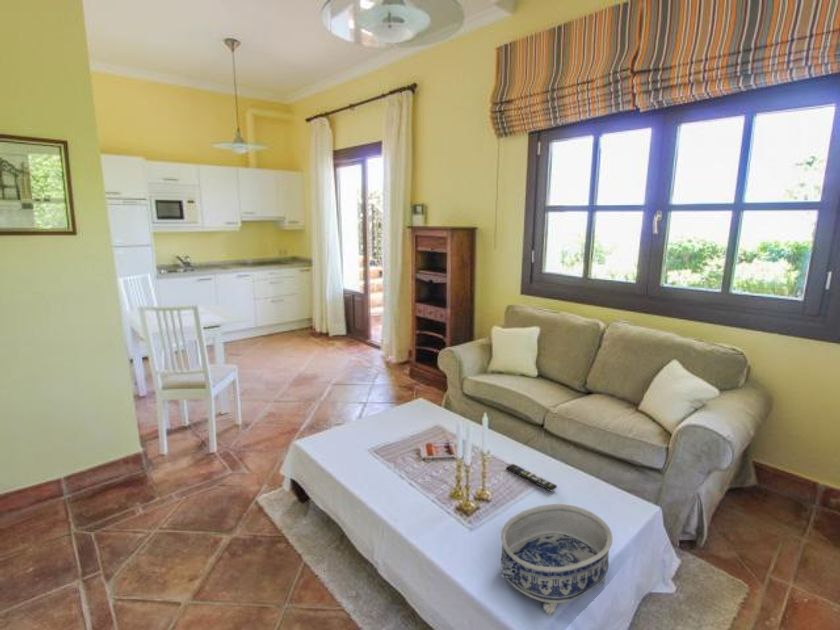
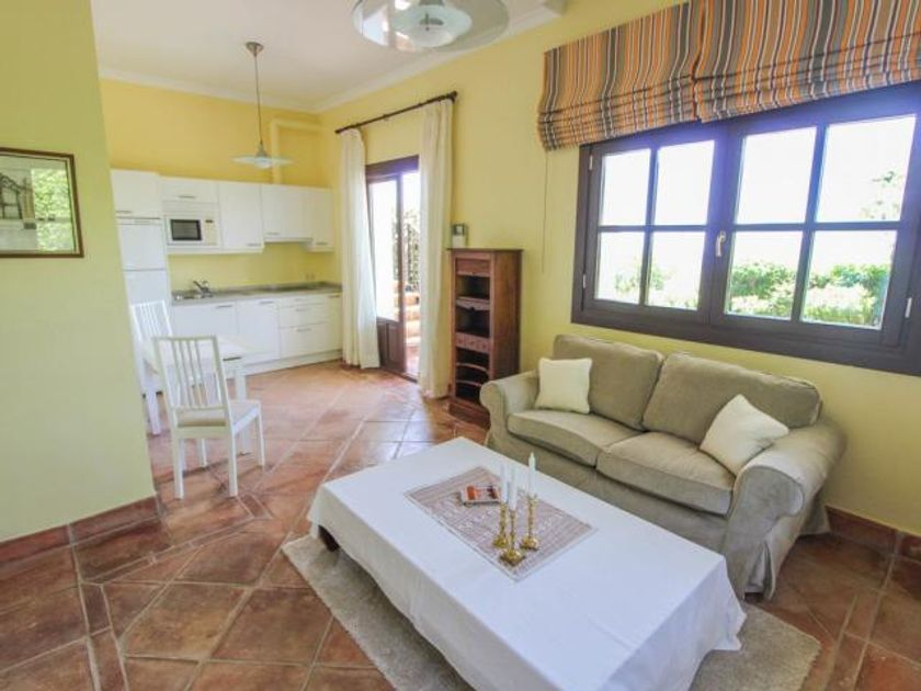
- decorative bowl [500,503,613,616]
- remote control [505,463,558,492]
